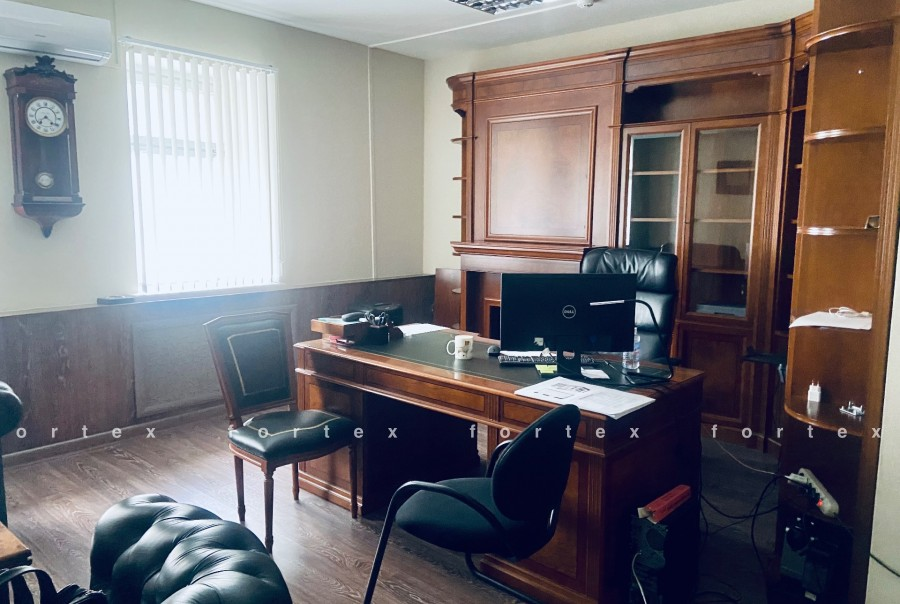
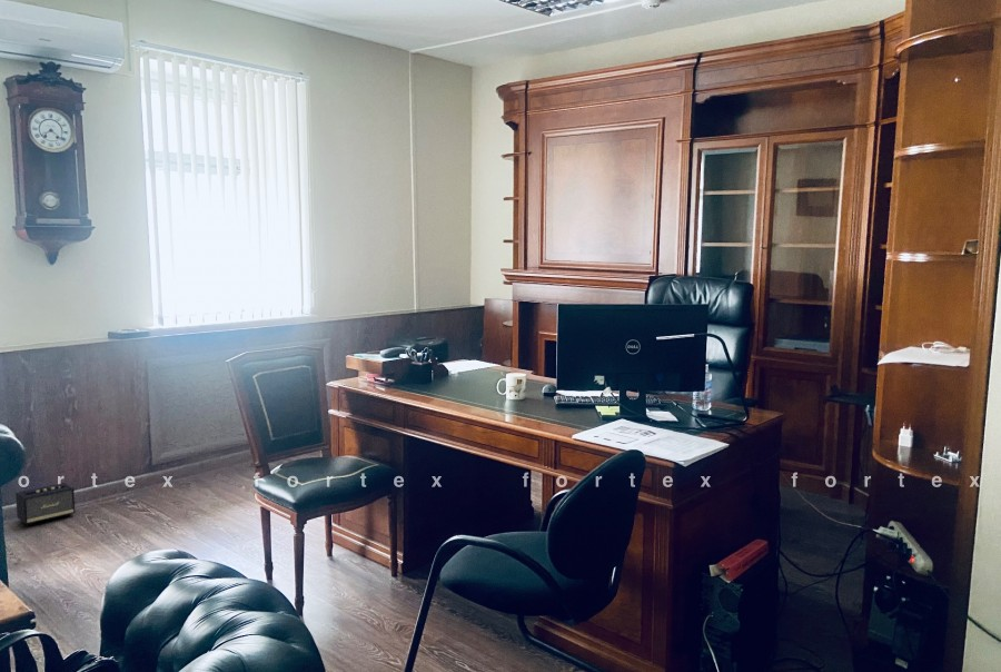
+ speaker [14,482,77,526]
